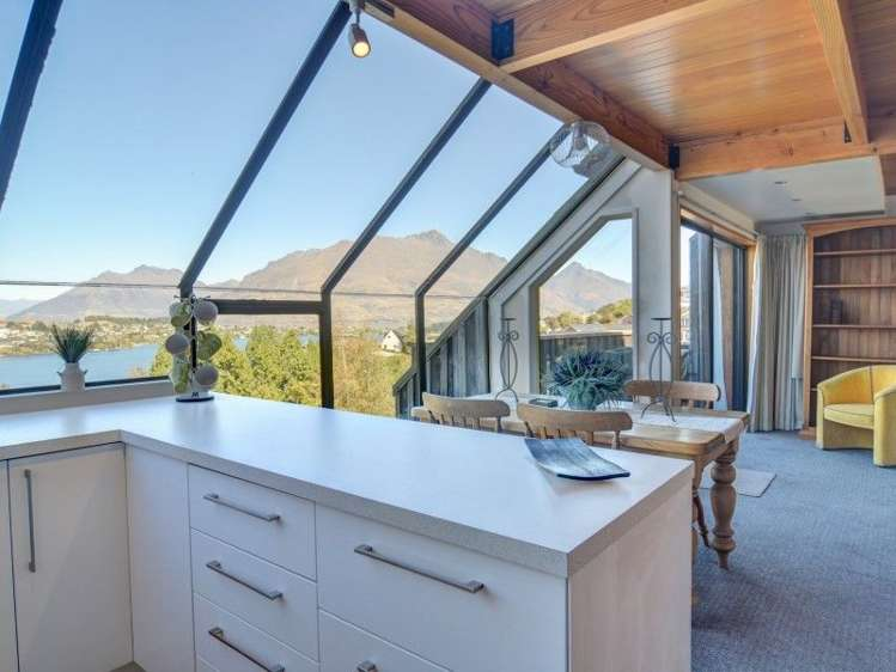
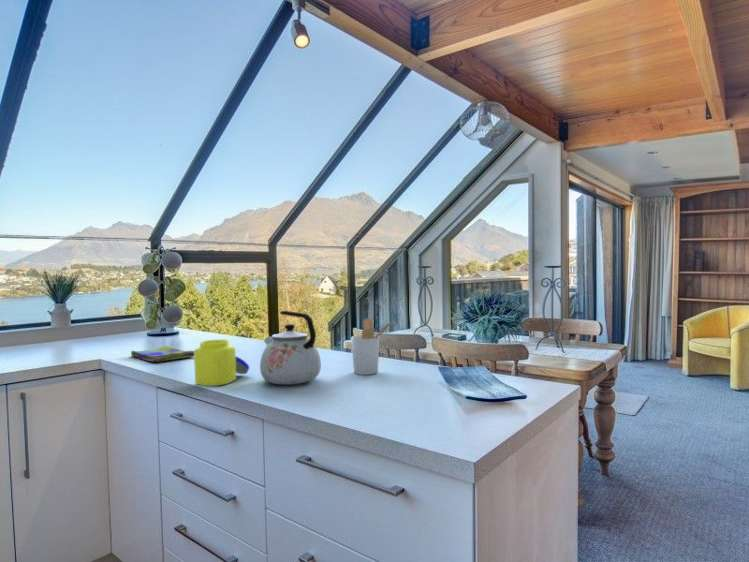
+ dish towel [130,345,194,363]
+ jar [193,339,250,387]
+ utensil holder [350,317,394,376]
+ kettle [259,310,322,386]
